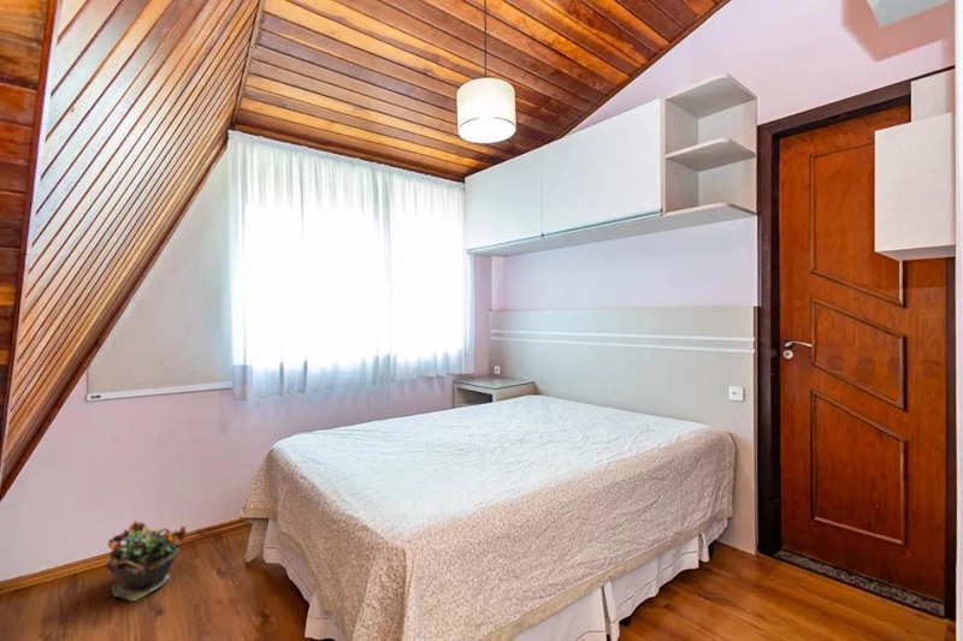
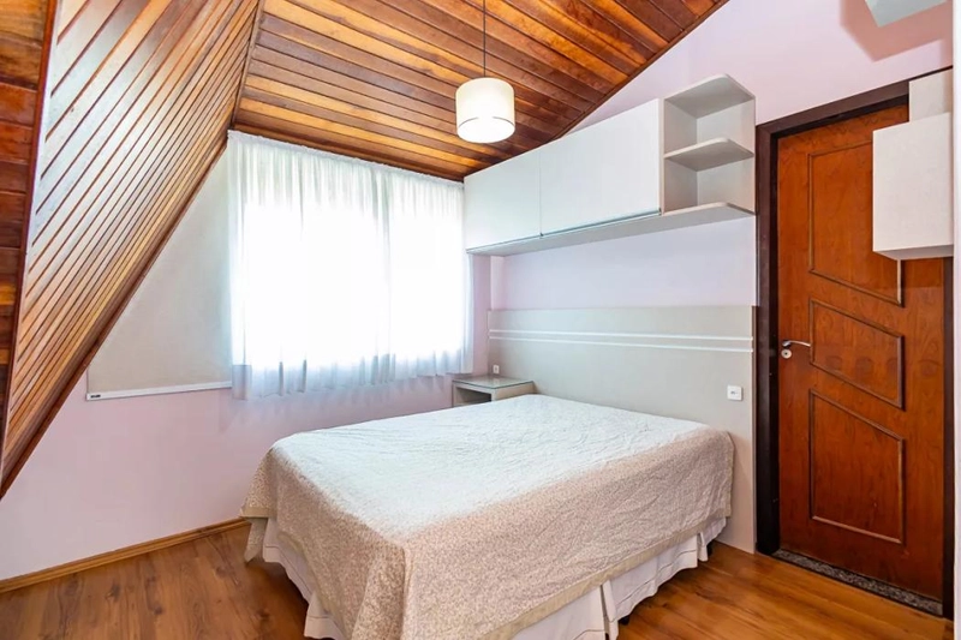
- potted plant [104,518,188,603]
